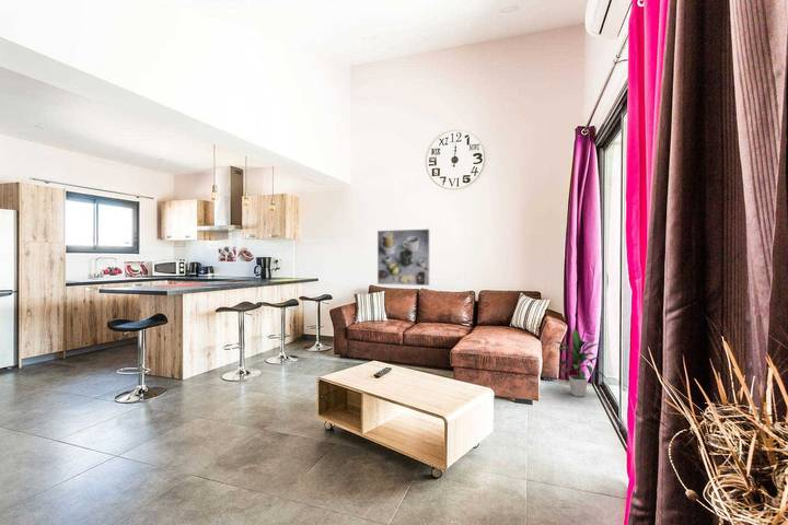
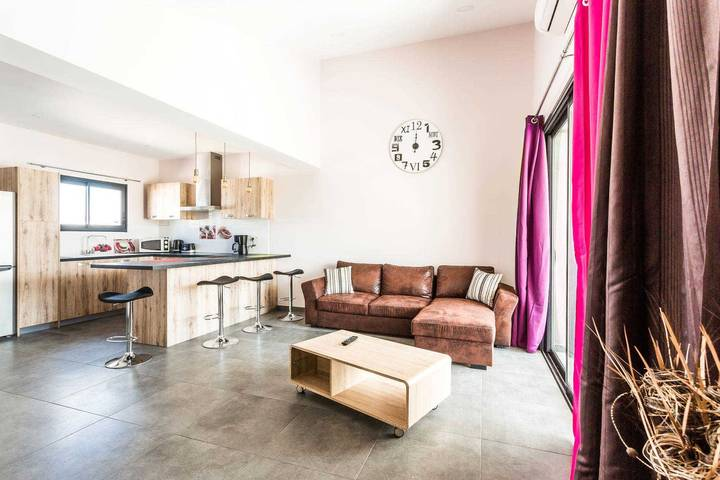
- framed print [376,228,431,287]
- indoor plant [553,327,609,397]
